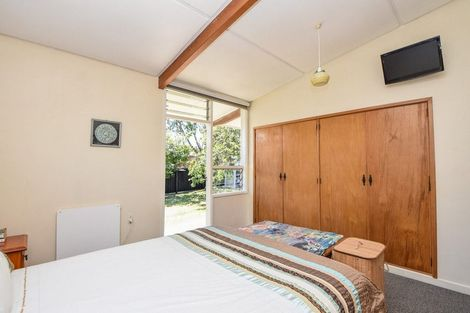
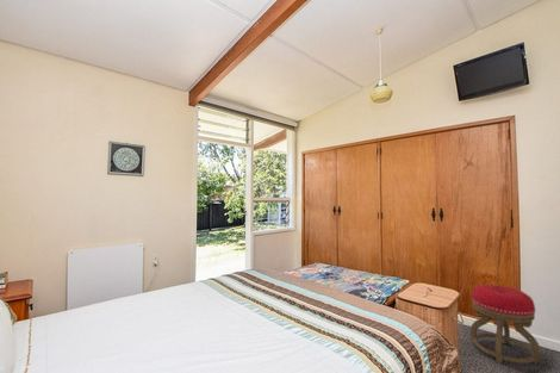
+ stool [469,284,541,365]
